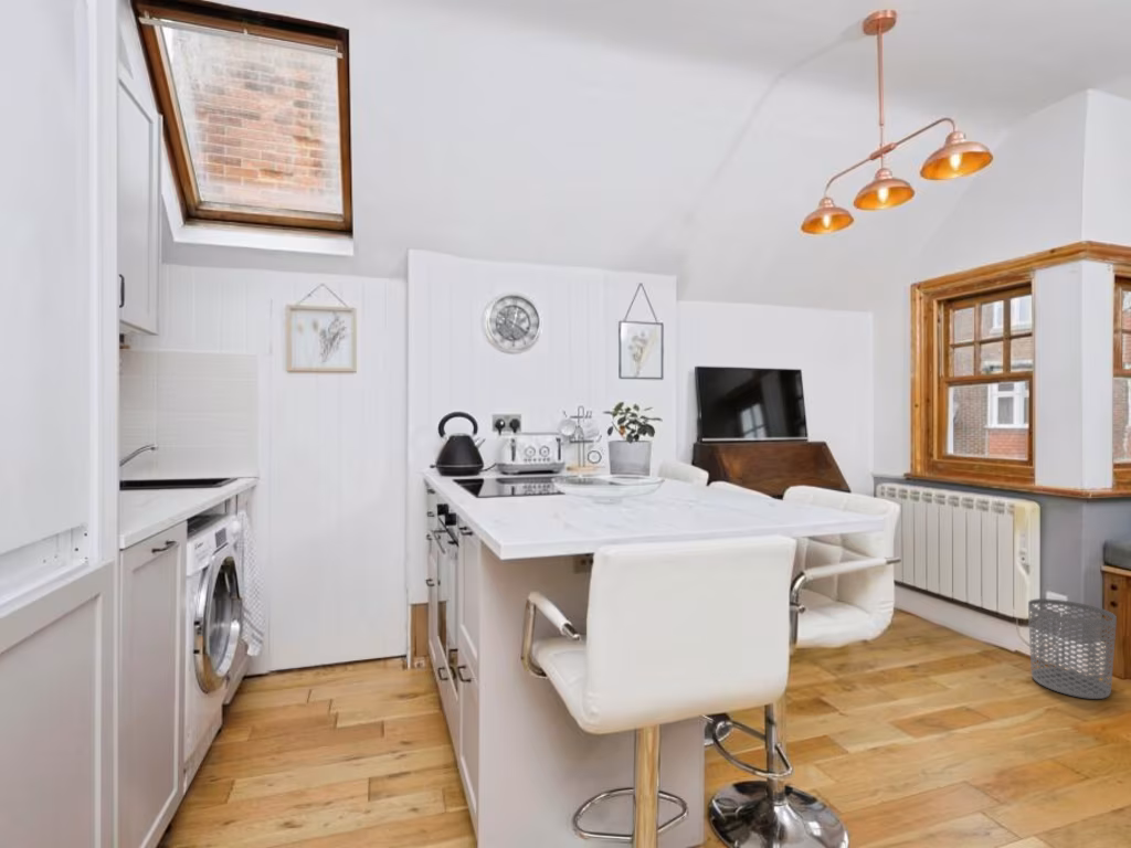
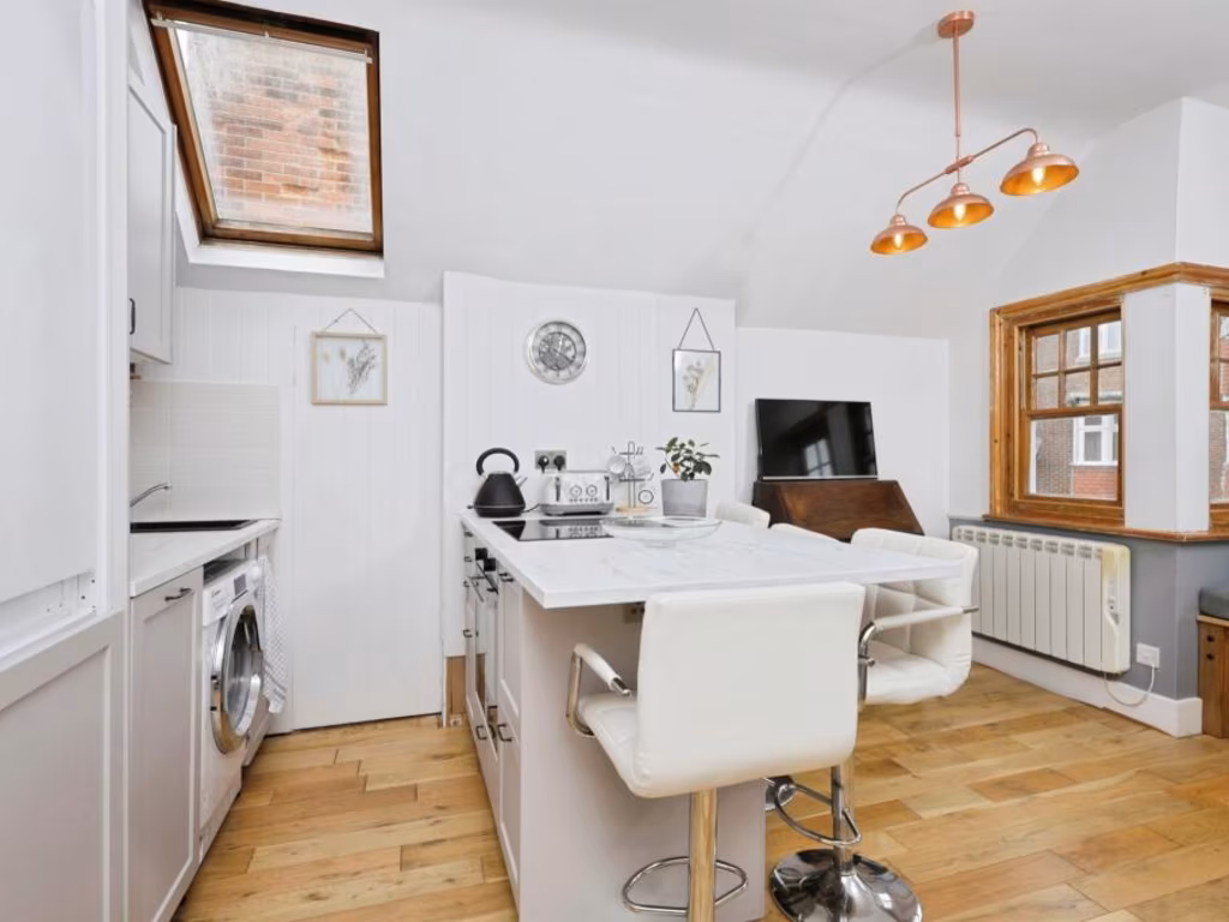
- waste bin [1027,597,1118,700]
